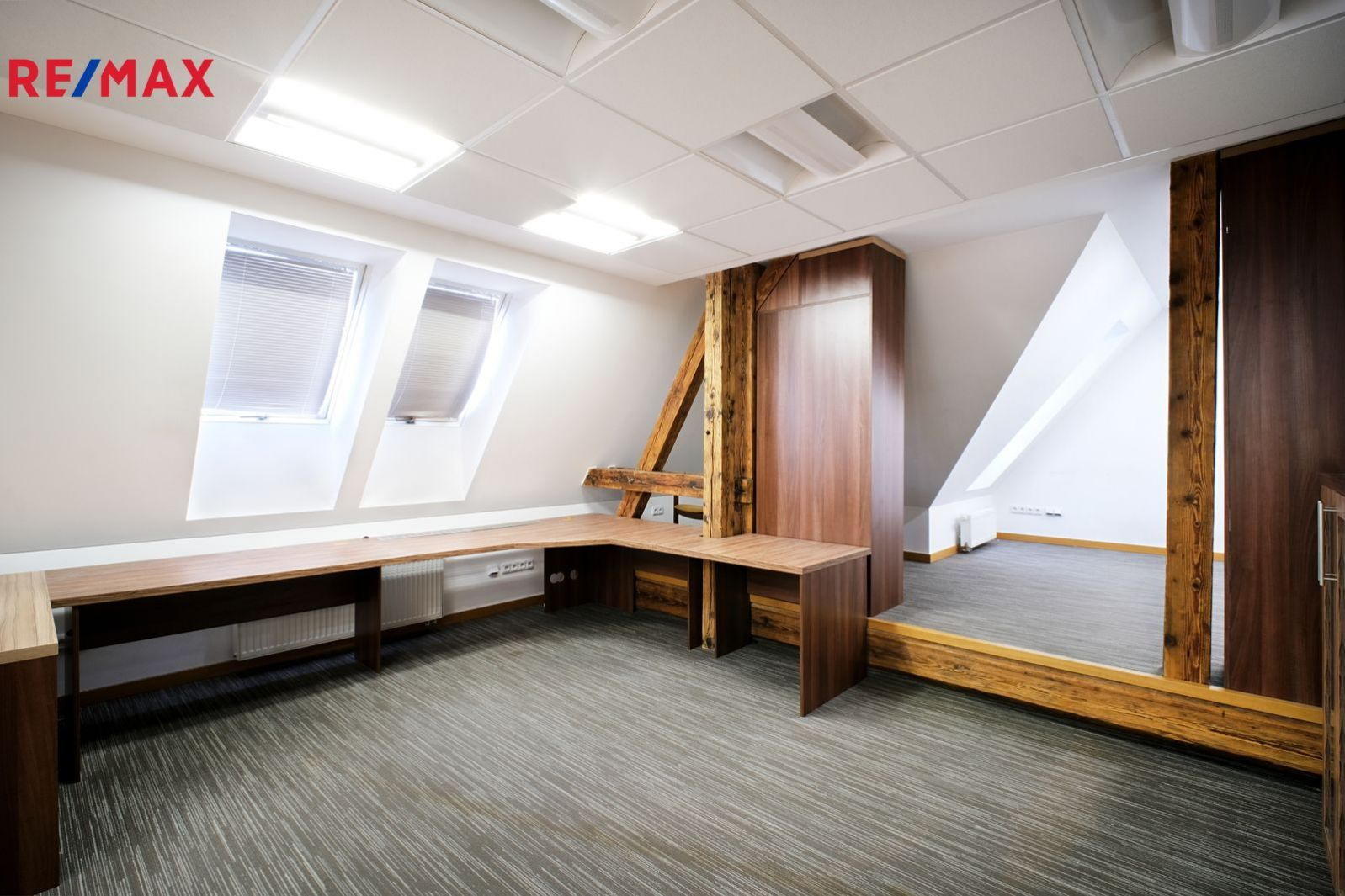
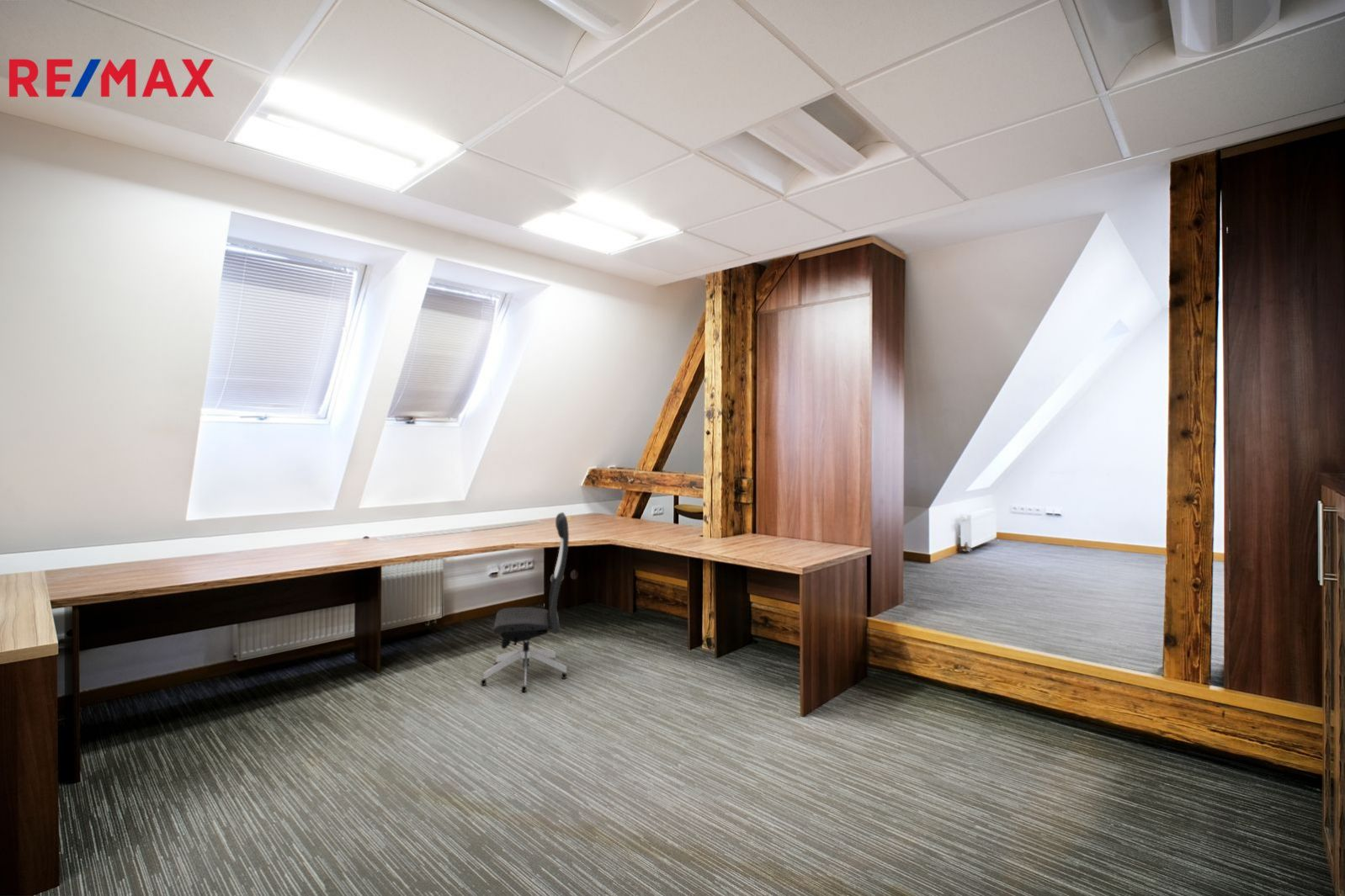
+ office chair [480,512,570,693]
